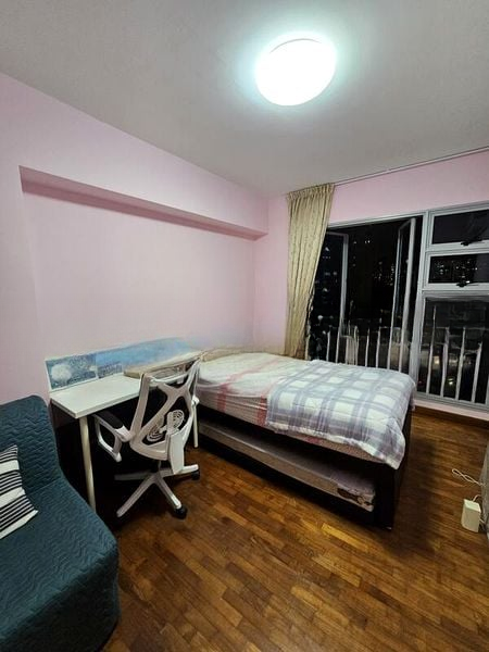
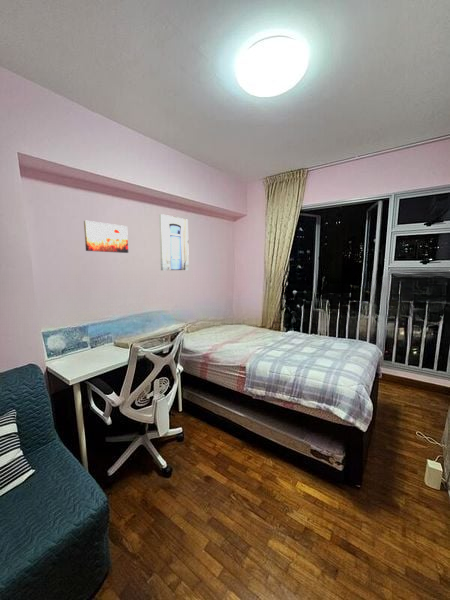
+ wall art [158,213,190,271]
+ wall art [83,220,129,254]
